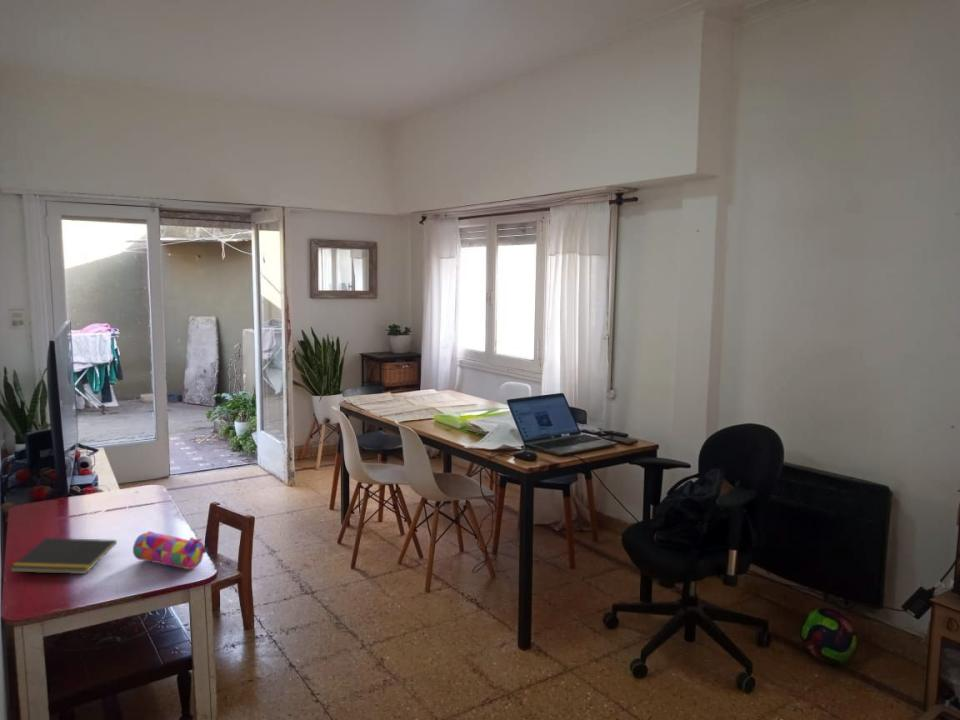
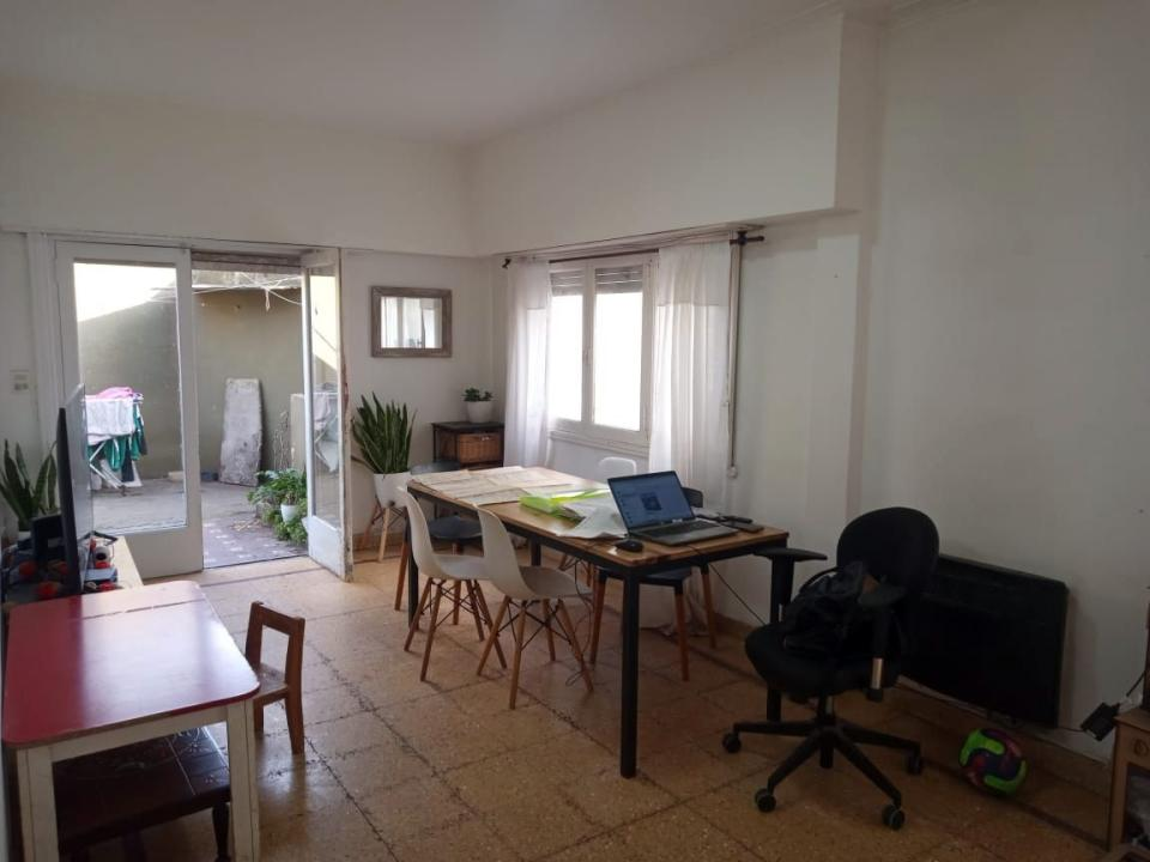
- notepad [9,537,118,575]
- pencil case [132,530,209,570]
